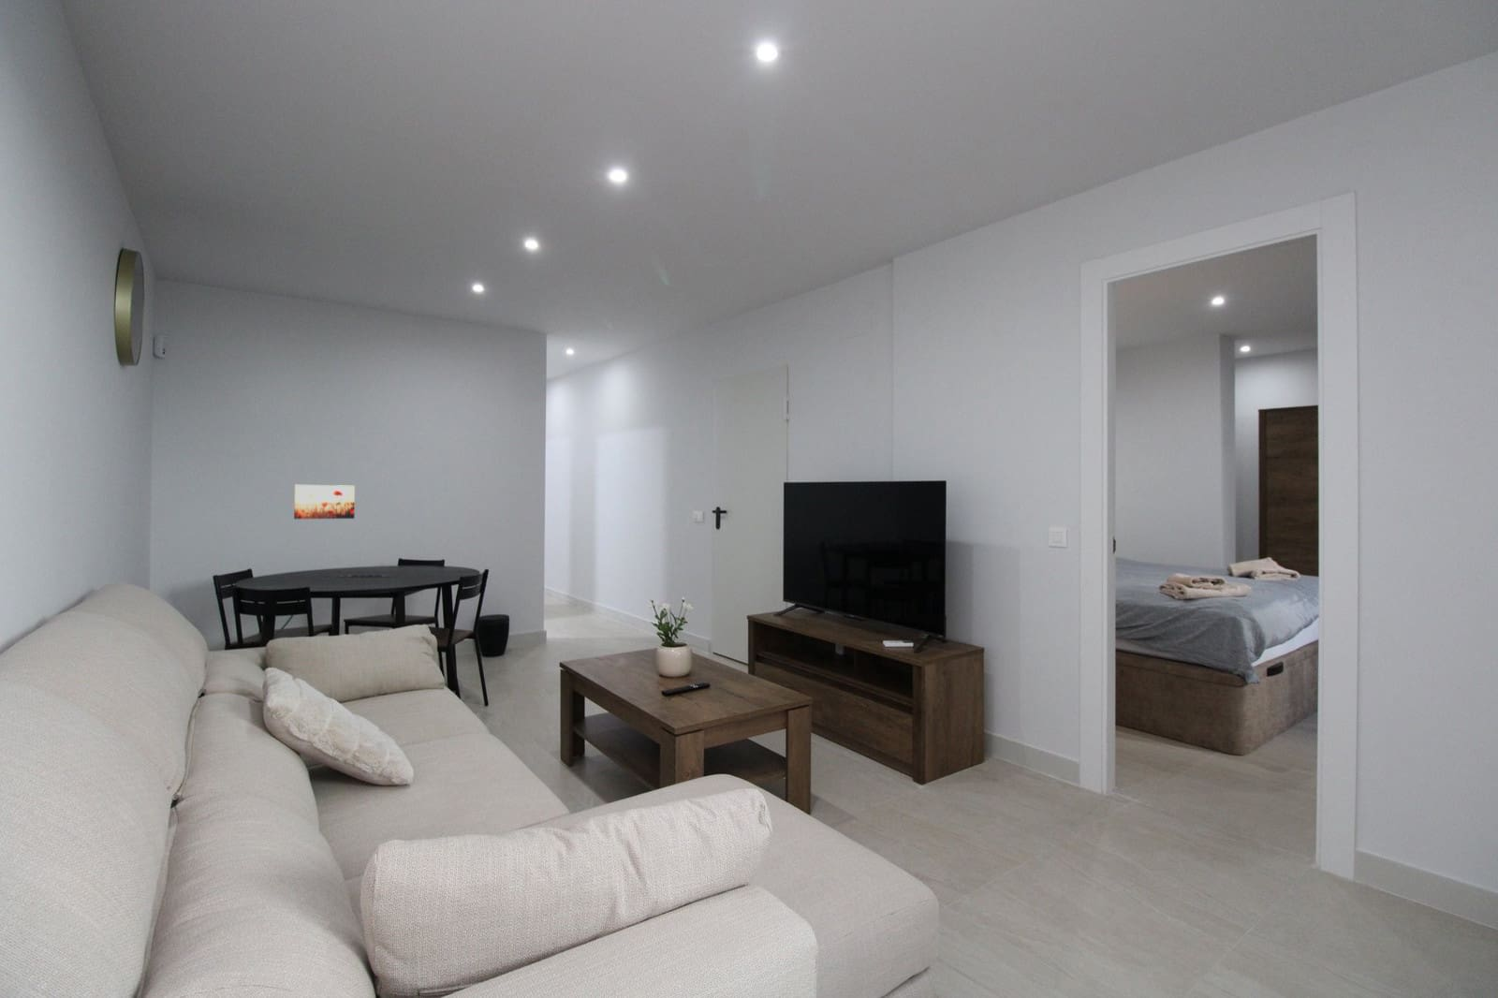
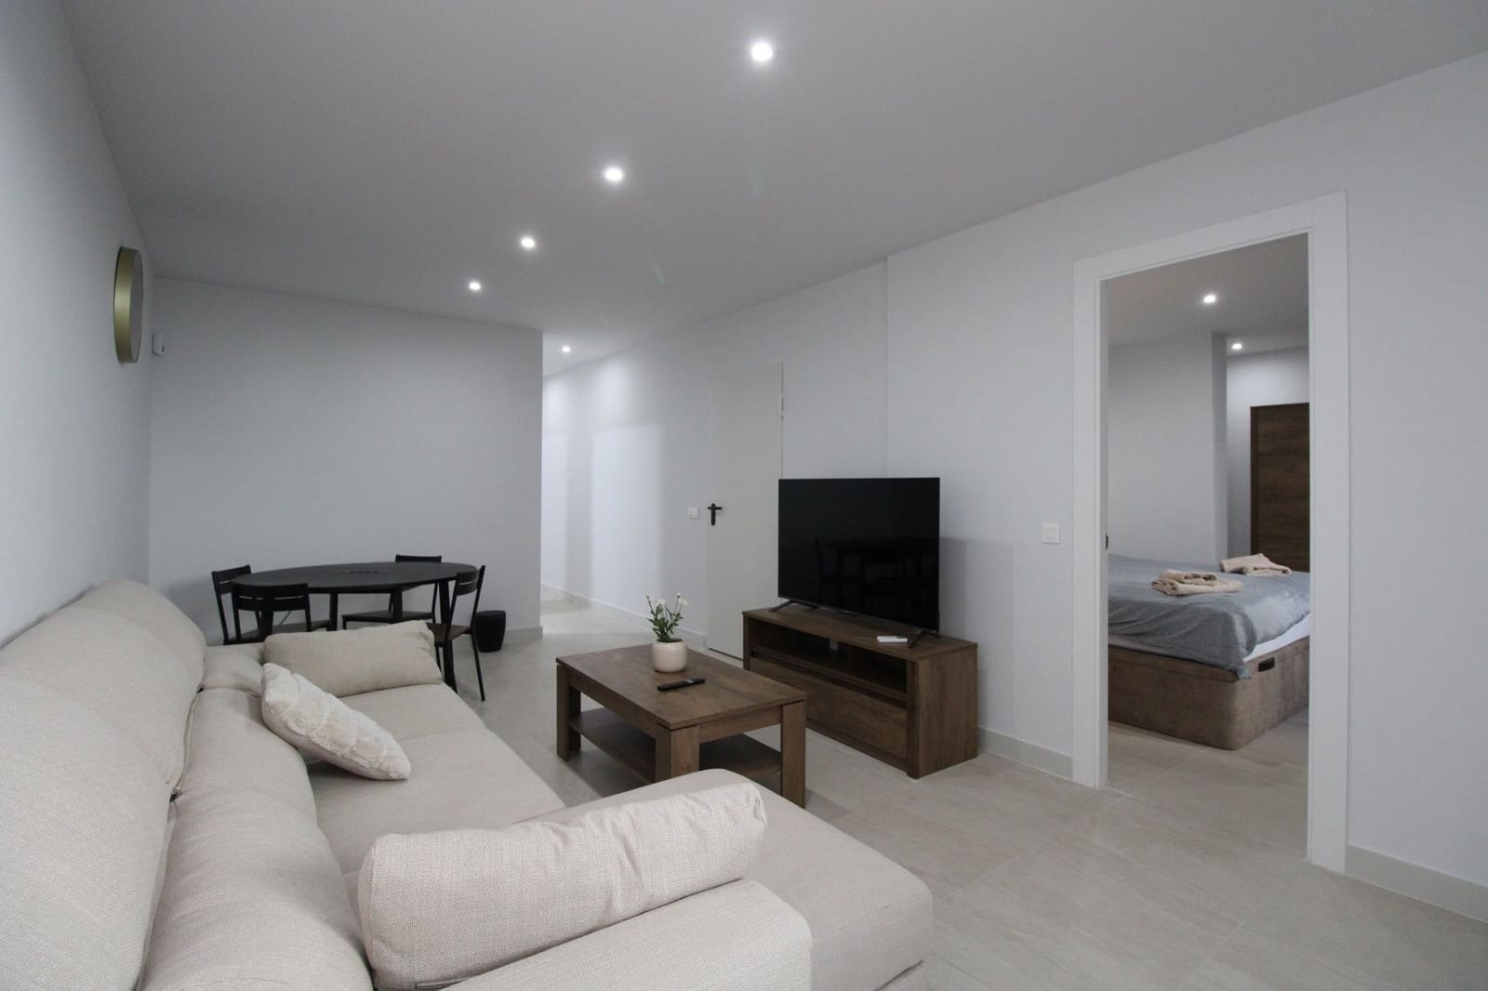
- wall art [293,485,355,519]
